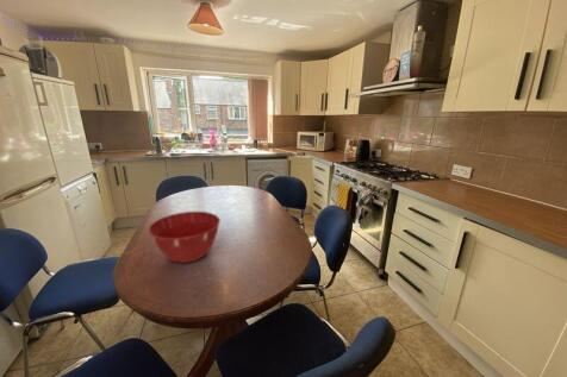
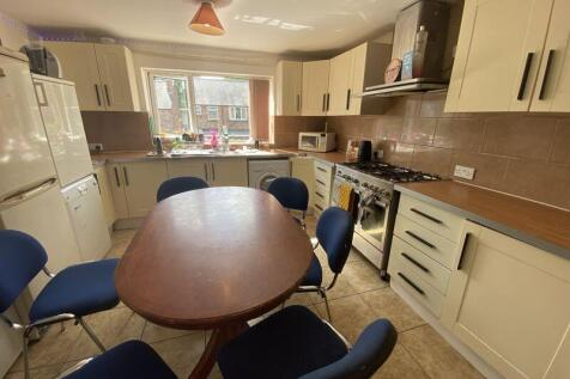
- mixing bowl [148,211,222,264]
